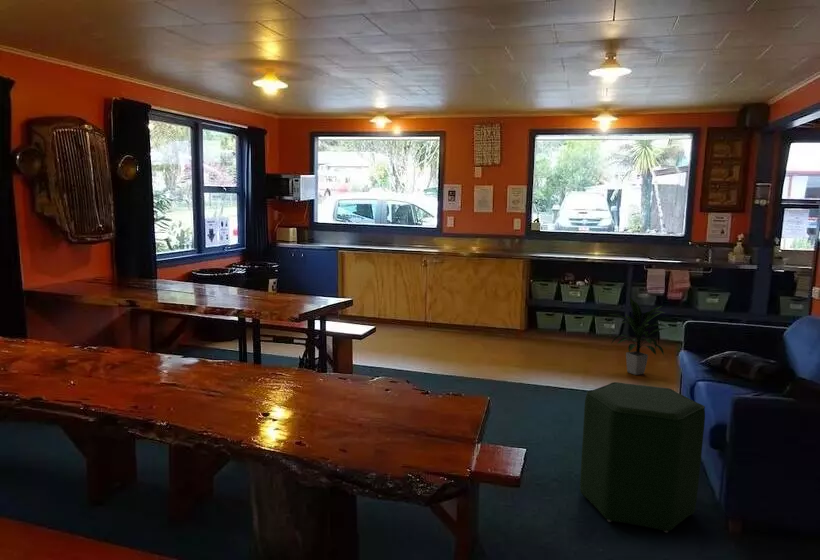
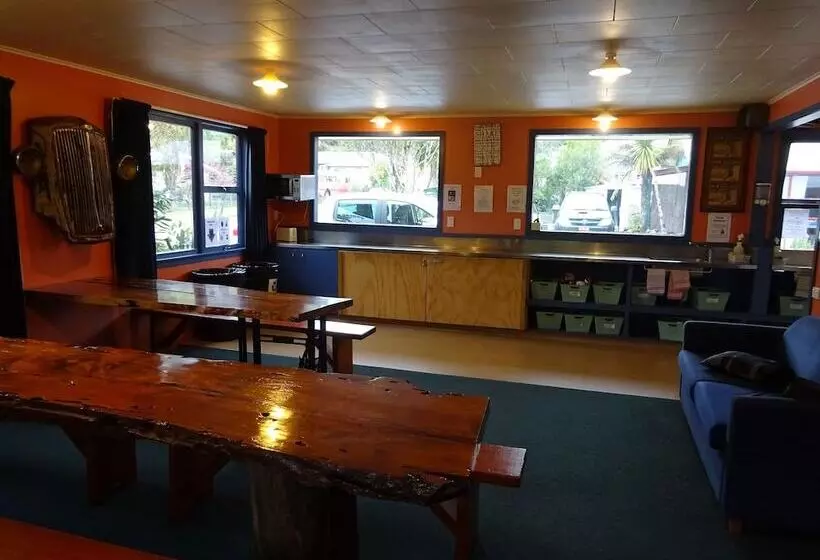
- ottoman [579,381,706,534]
- indoor plant [609,296,668,376]
